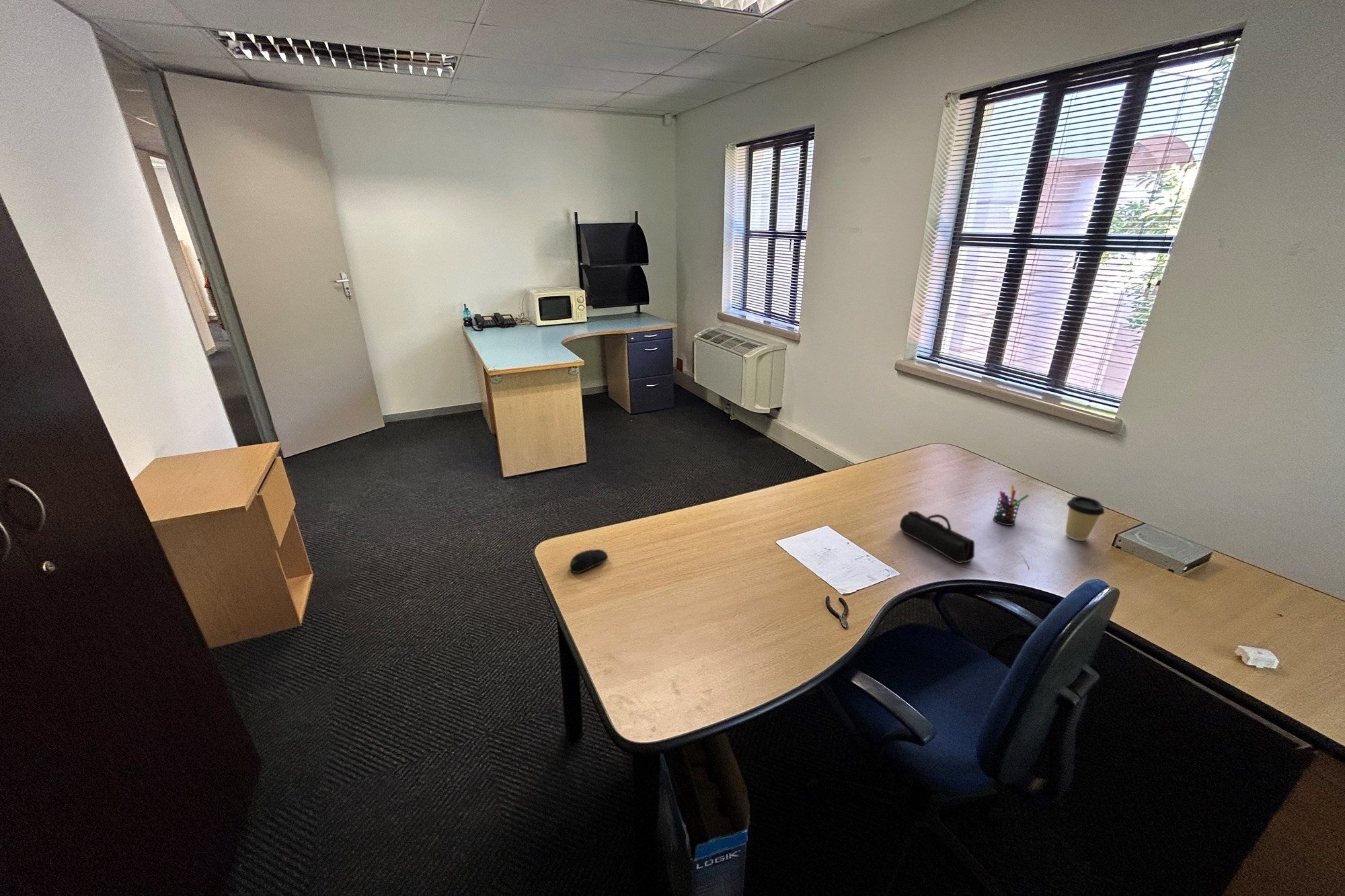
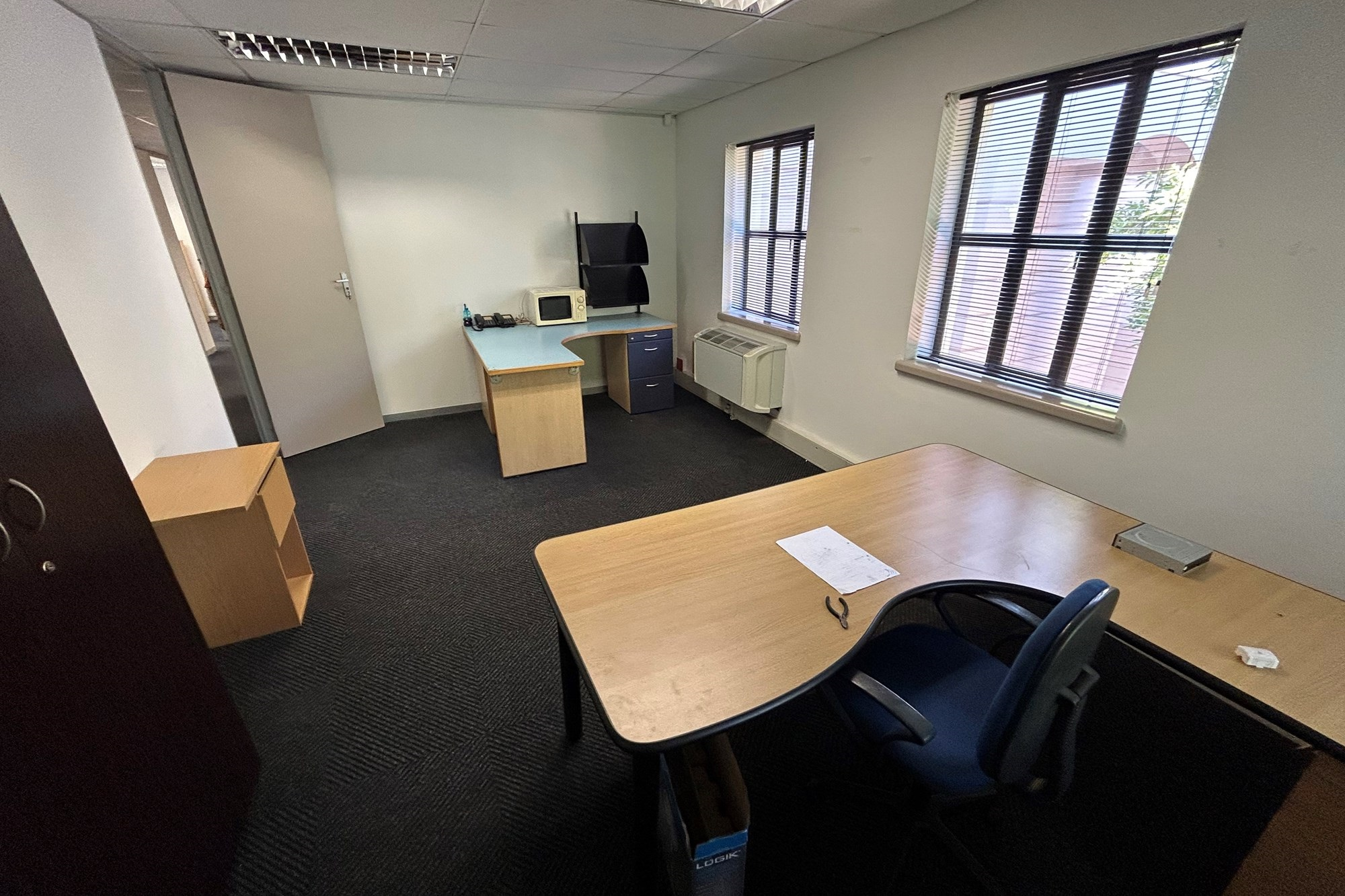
- pencil case [899,510,975,564]
- coffee cup [1065,495,1105,542]
- computer mouse [569,548,609,574]
- pen holder [993,485,1030,526]
